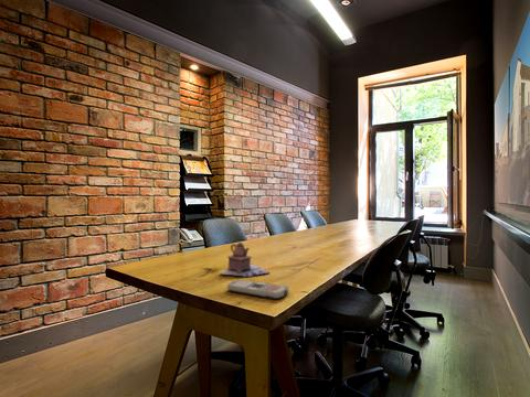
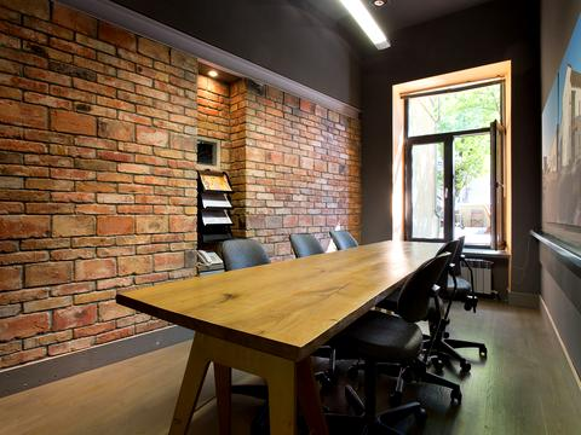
- teapot [218,242,272,278]
- remote control [226,279,289,300]
